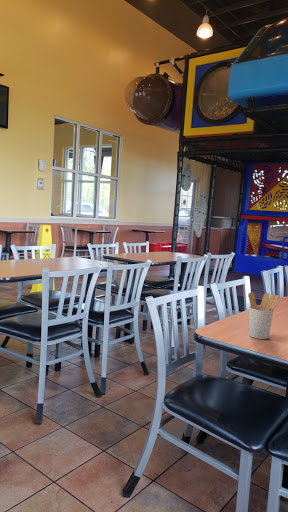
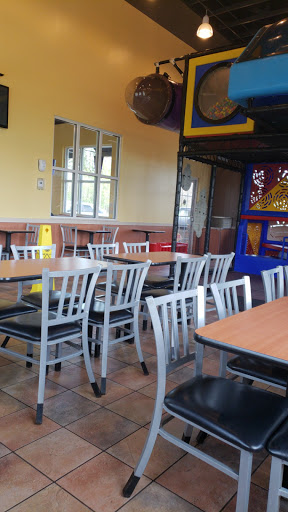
- utensil holder [247,291,280,340]
